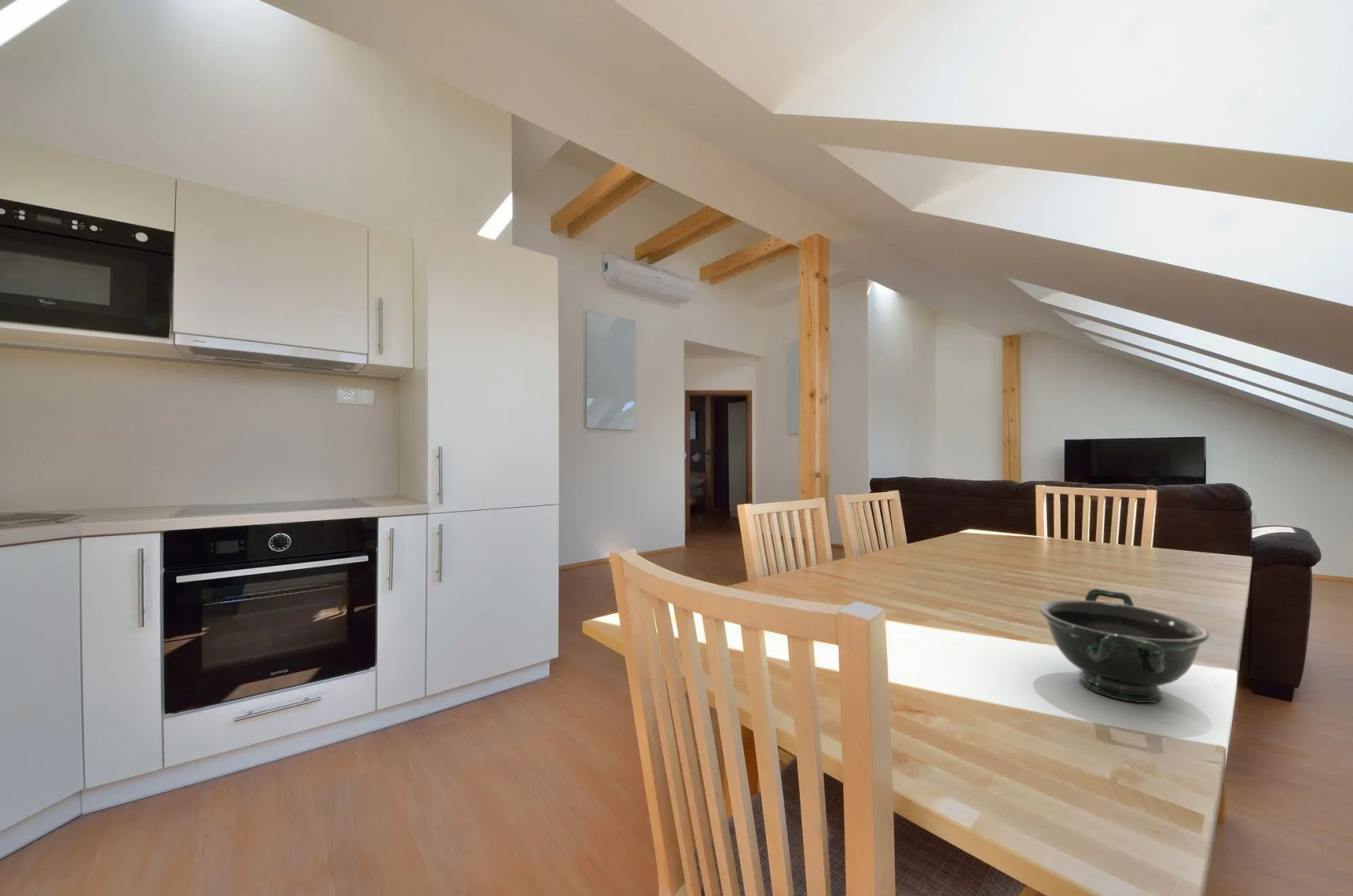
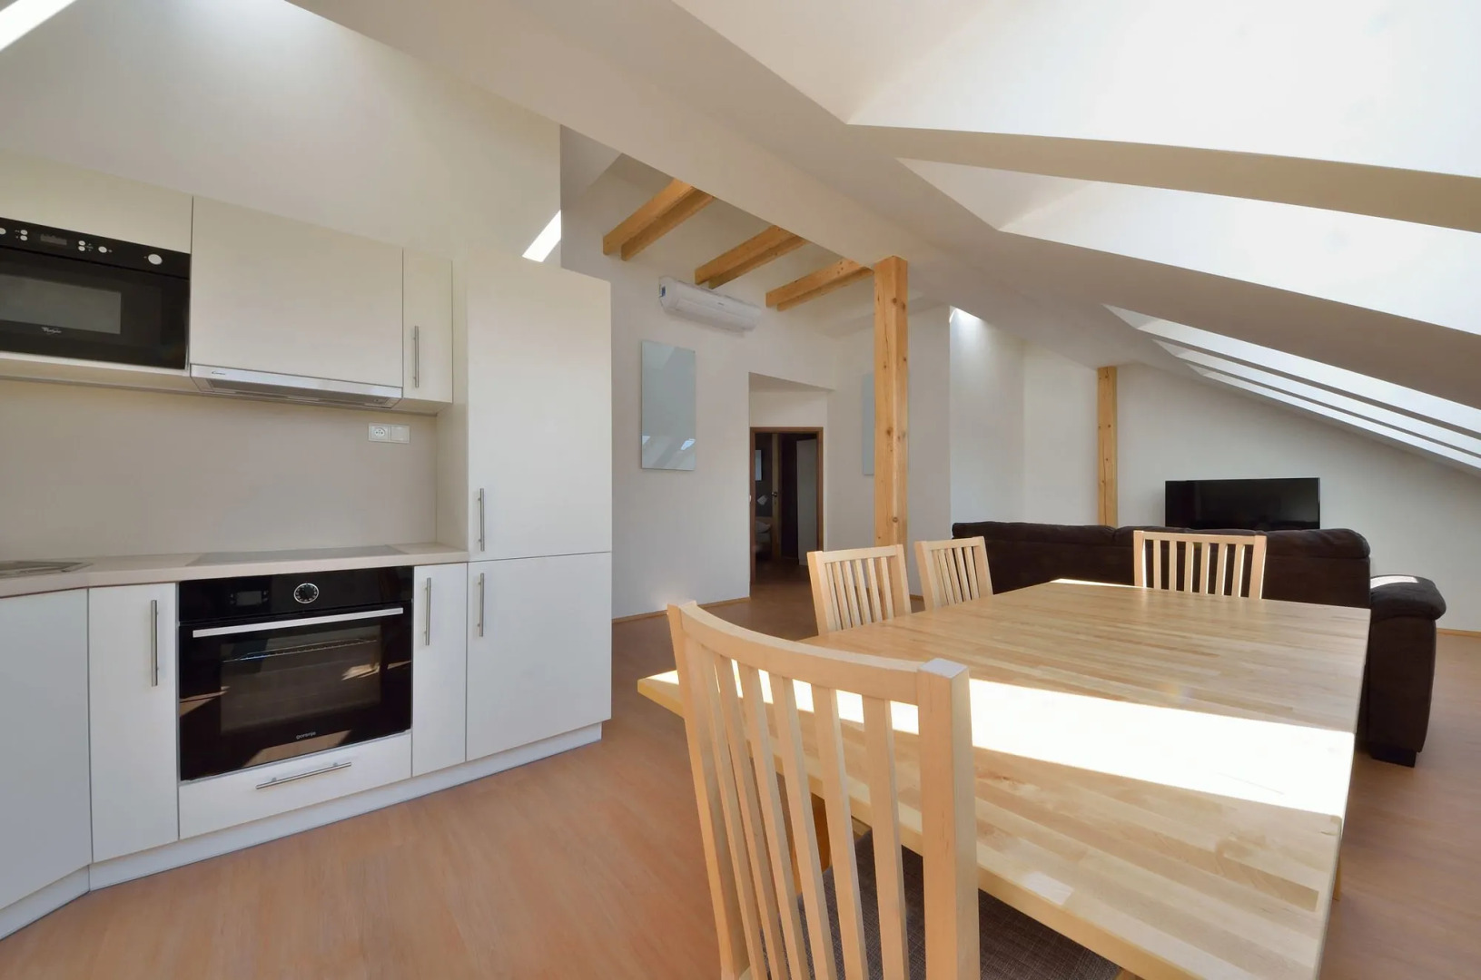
- bowl [1039,587,1210,704]
